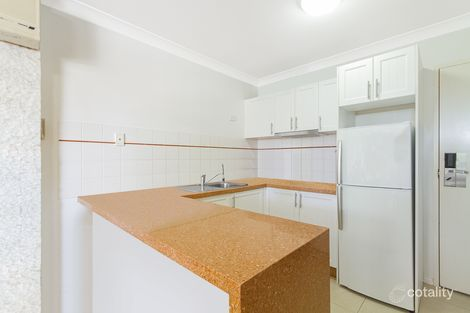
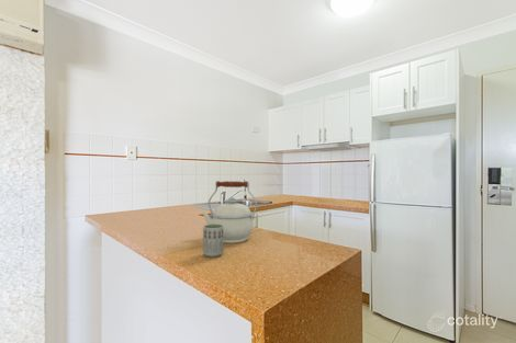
+ cup [202,224,225,259]
+ kettle [201,180,258,244]
